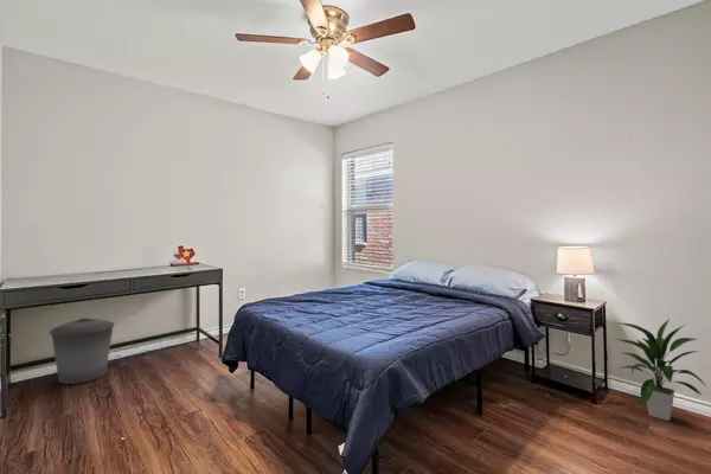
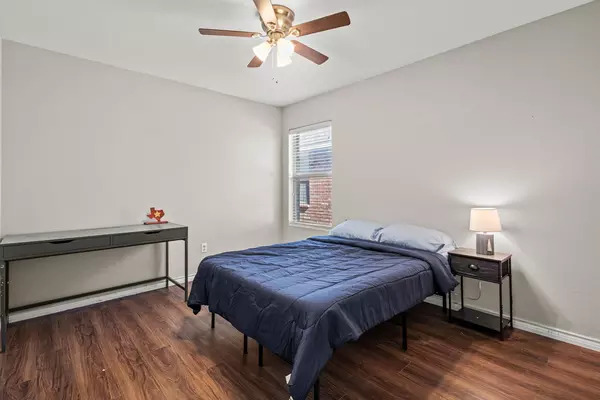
- trash can [49,316,115,385]
- indoor plant [614,318,707,422]
